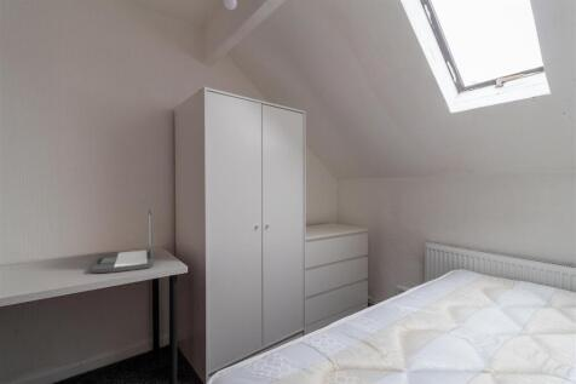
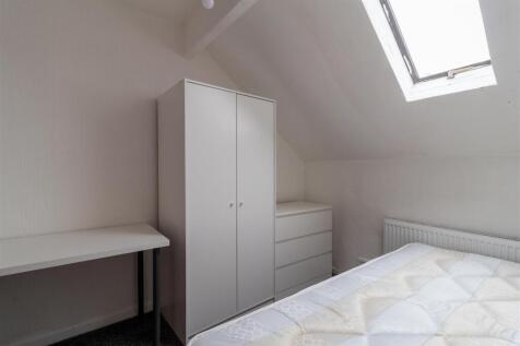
- laptop [91,207,154,274]
